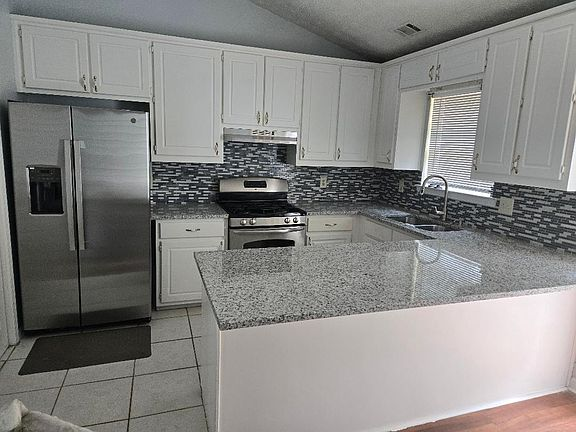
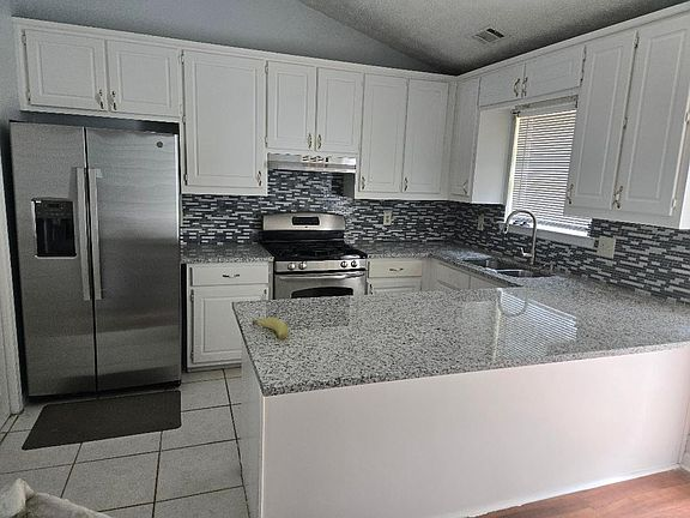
+ fruit [250,317,290,339]
